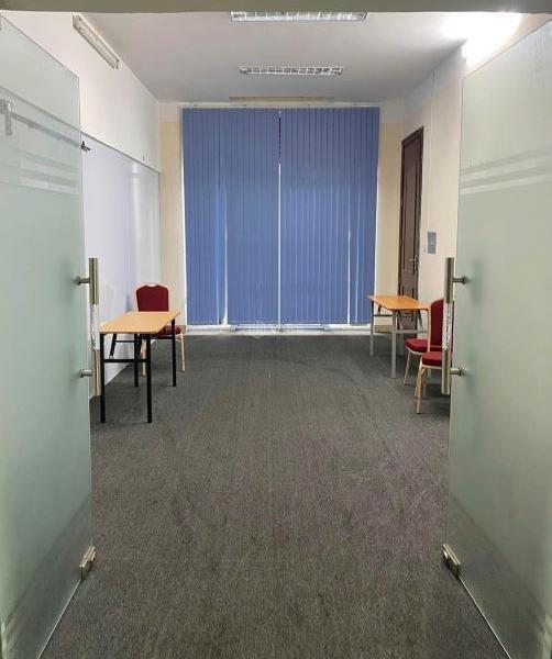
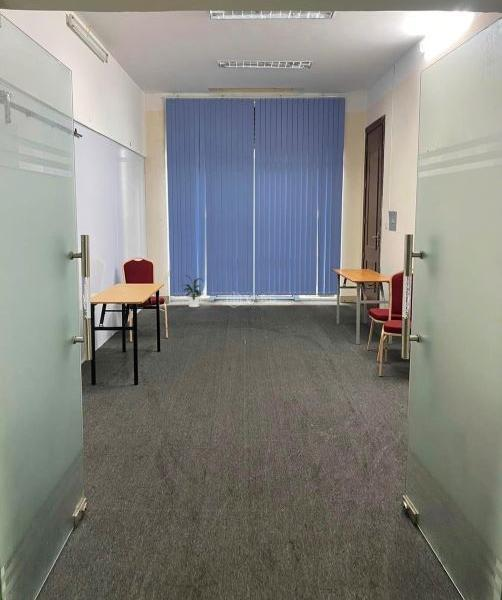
+ house plant [179,274,205,308]
